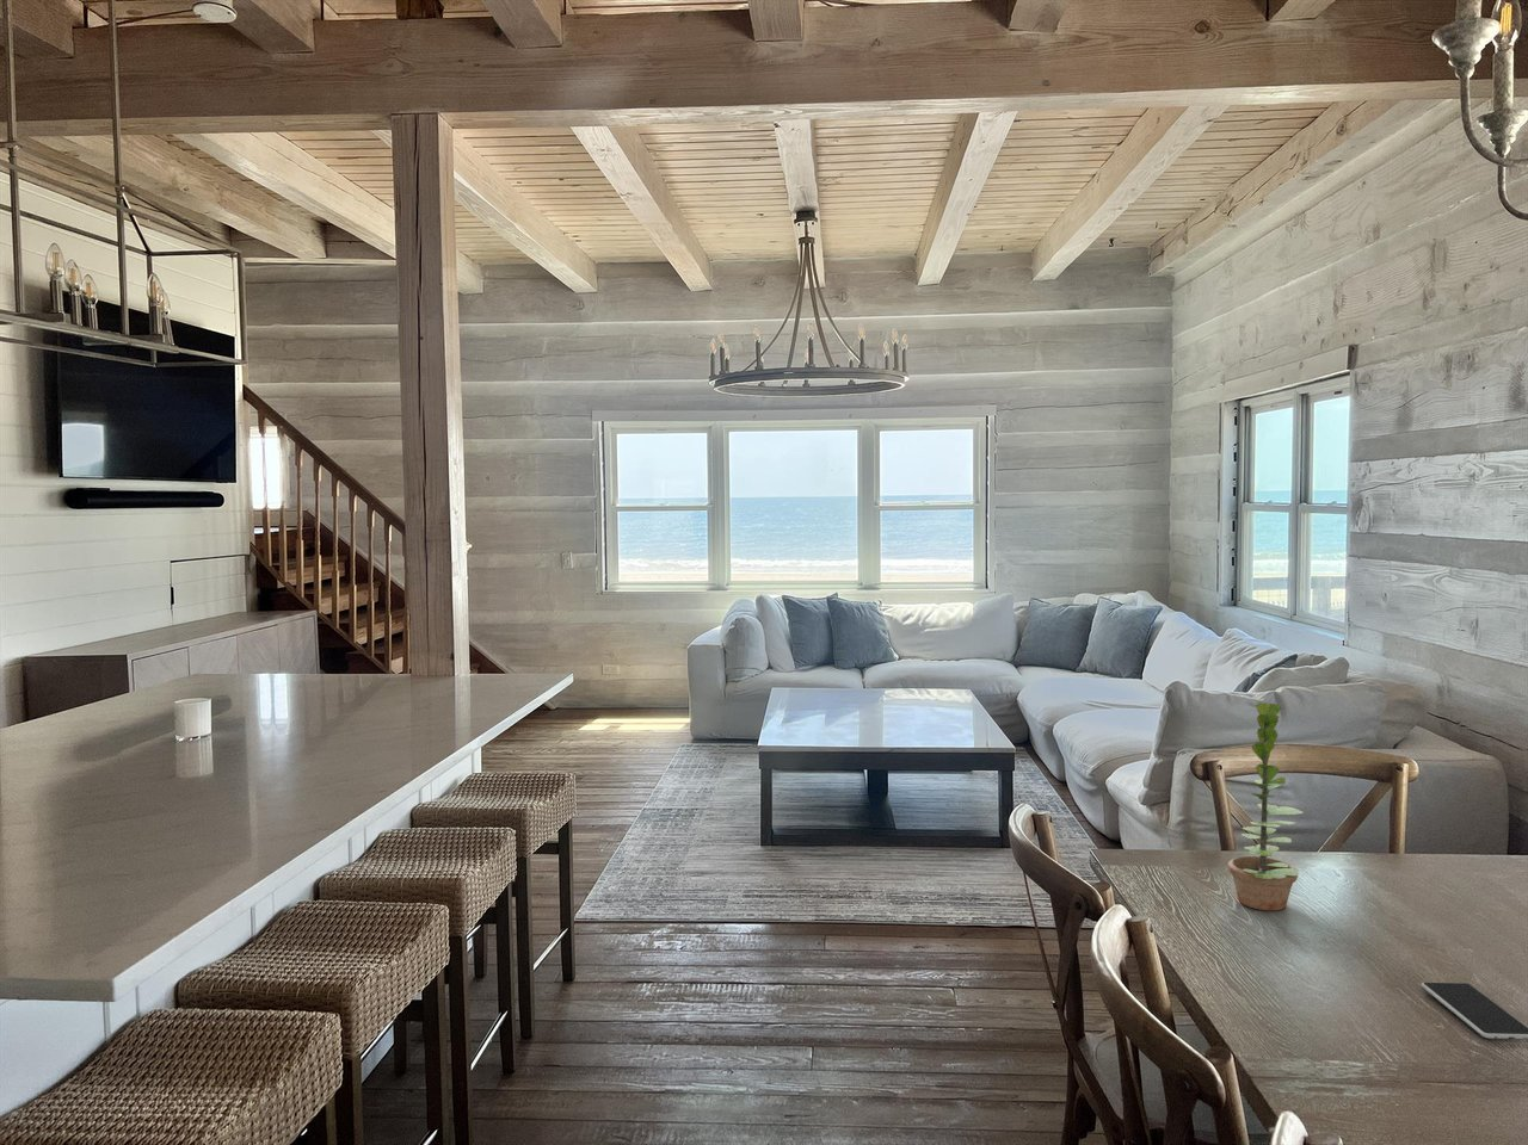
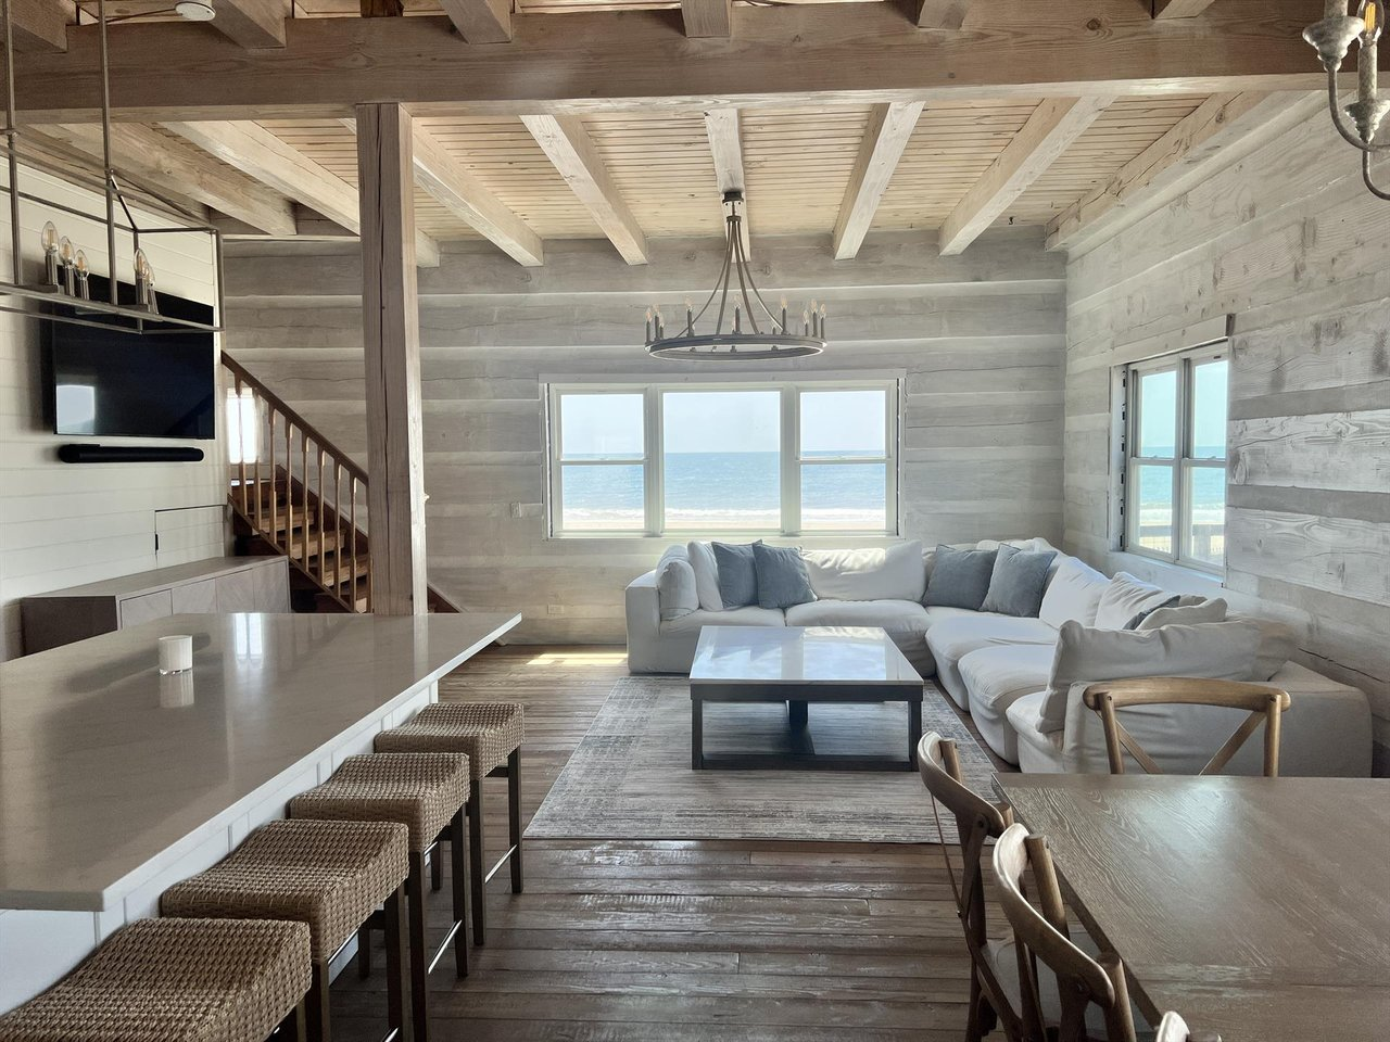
- smartphone [1421,981,1528,1040]
- plant [1227,701,1303,912]
